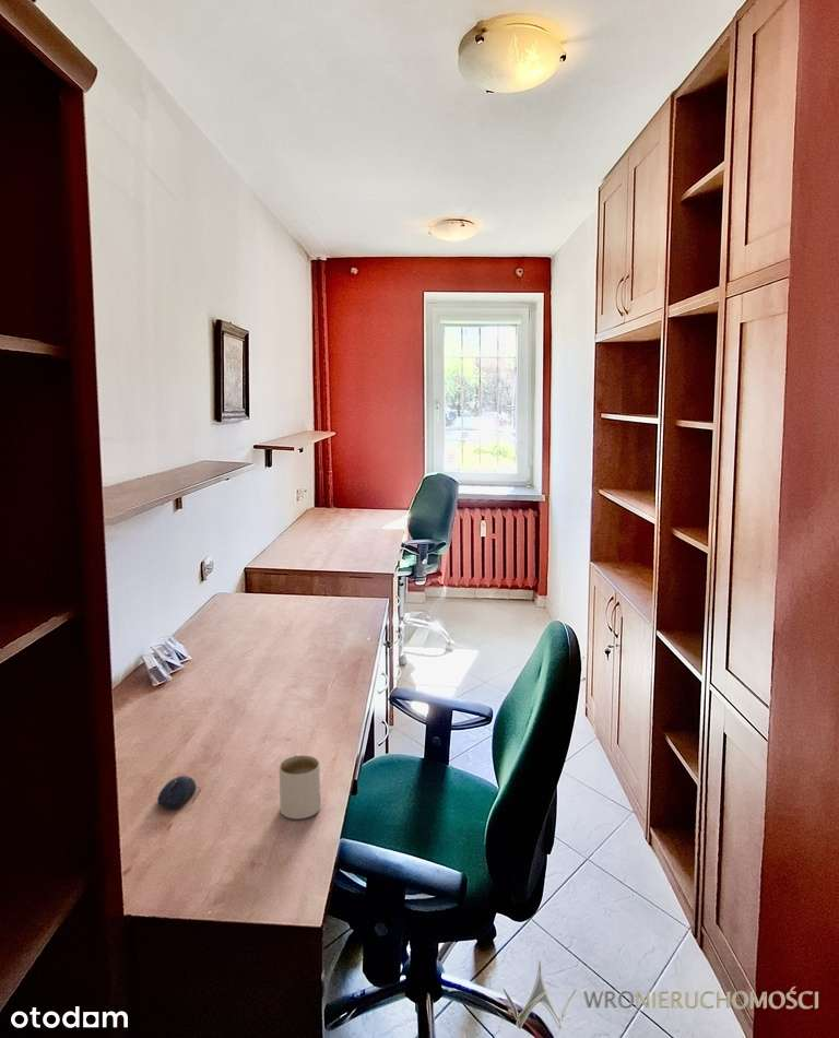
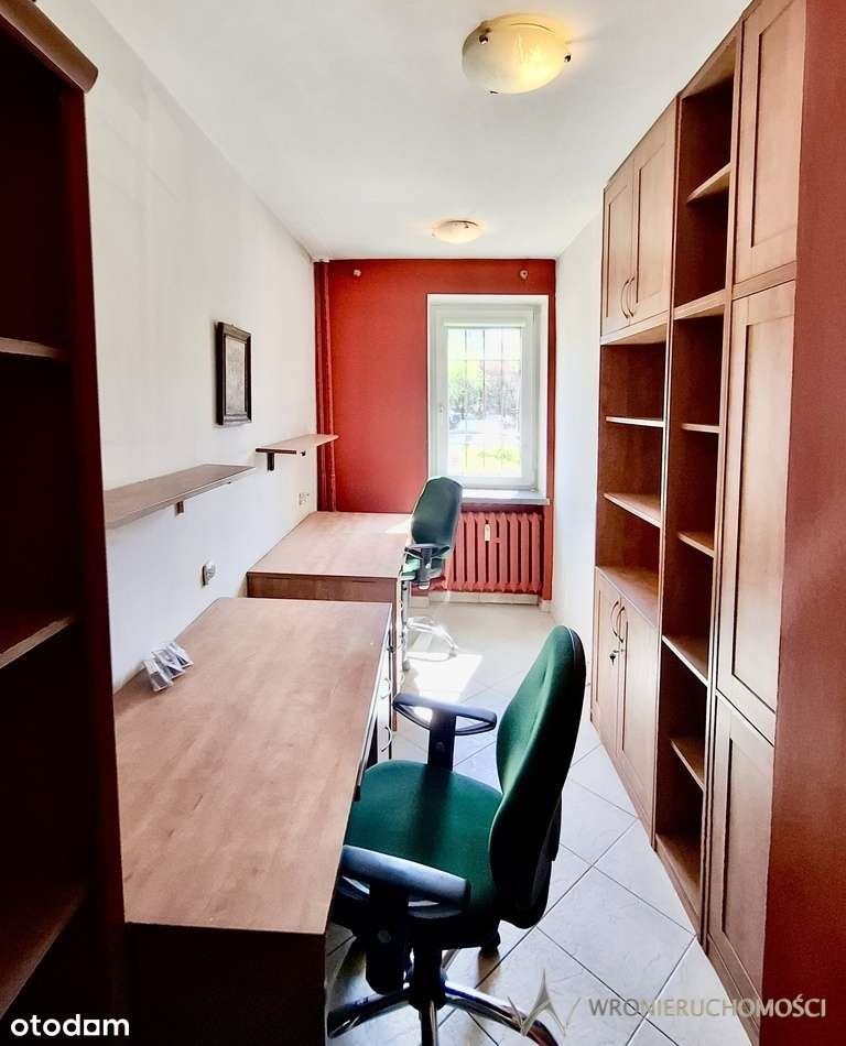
- computer mouse [156,775,198,810]
- mug [277,752,321,819]
